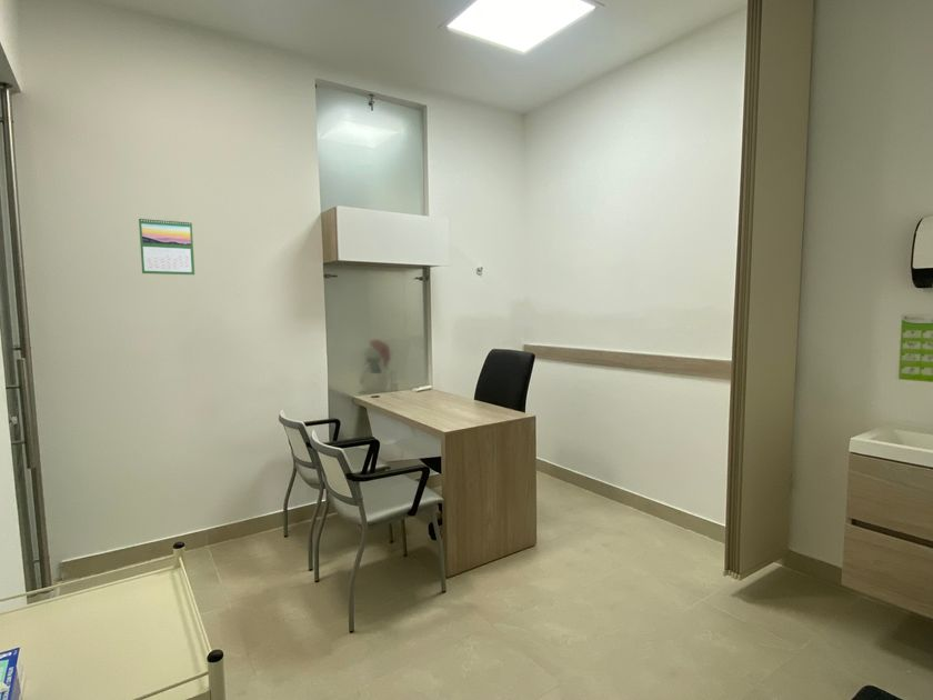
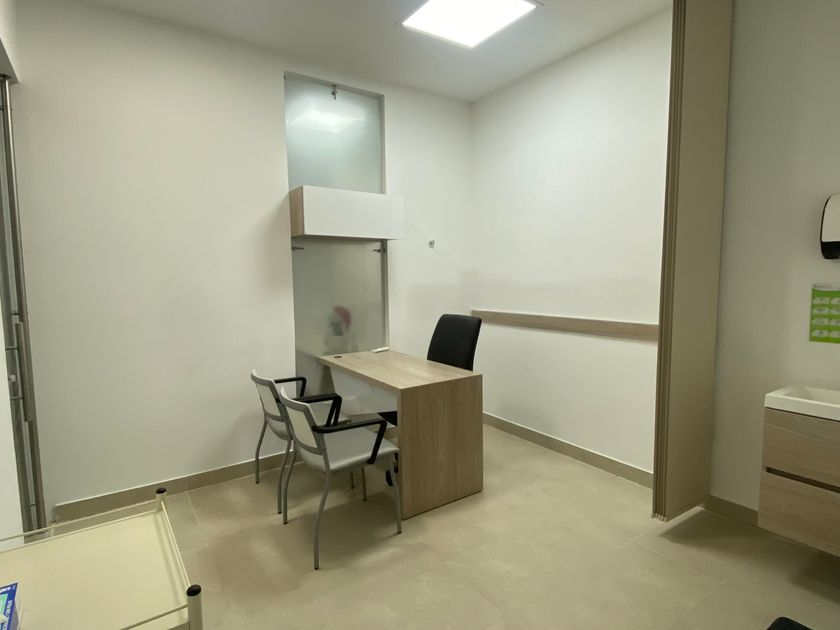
- calendar [138,217,195,276]
